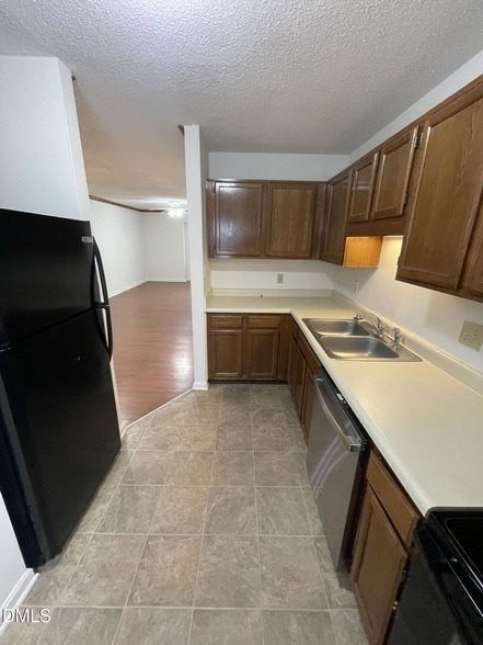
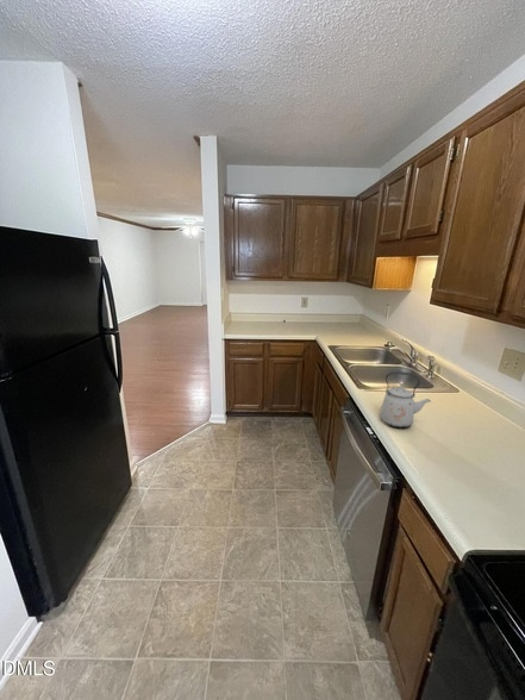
+ kettle [379,370,431,429]
